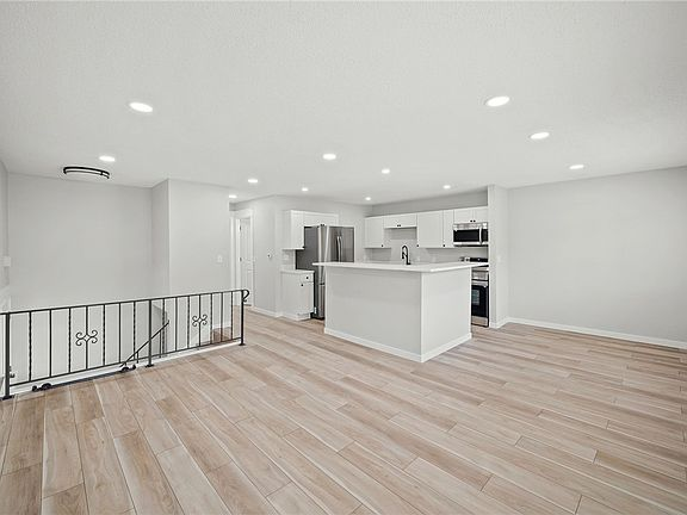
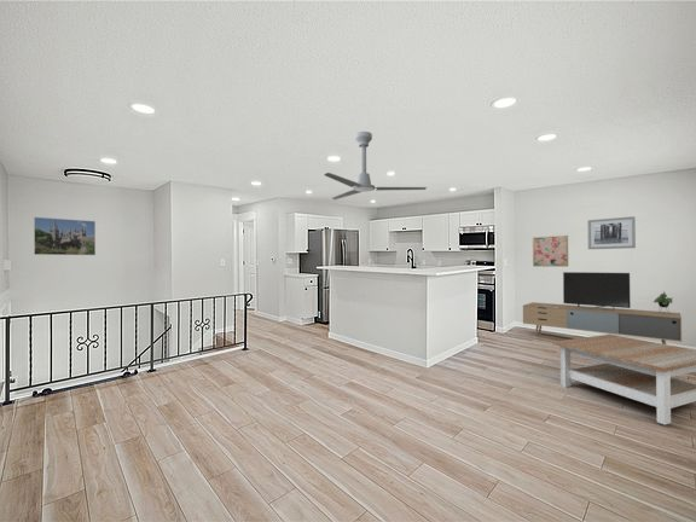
+ coffee table [552,334,696,425]
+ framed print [33,216,97,256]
+ wall art [532,234,569,267]
+ wall art [586,215,637,250]
+ ceiling fan [323,130,428,201]
+ media console [522,271,683,344]
